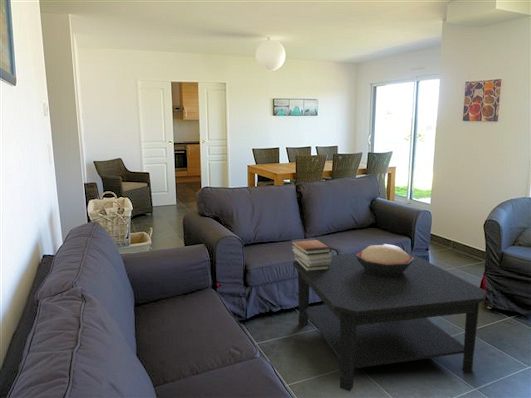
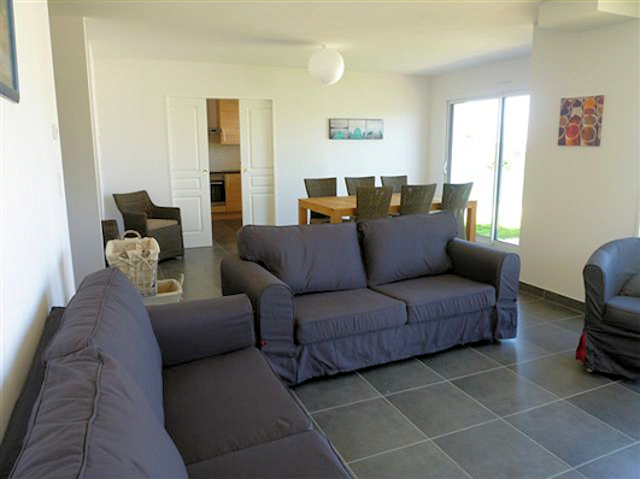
- decorative bowl [356,243,414,277]
- book stack [290,237,333,271]
- coffee table [292,252,487,393]
